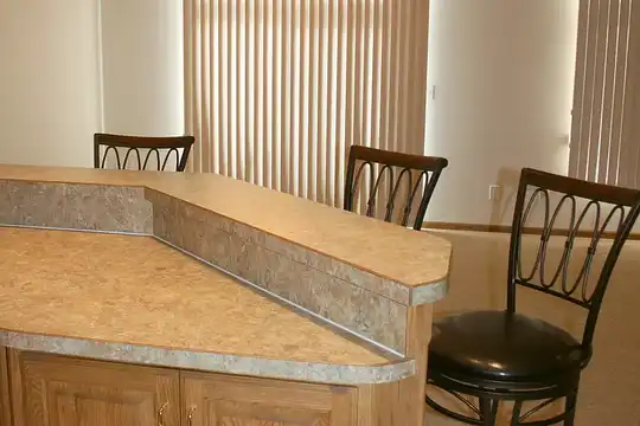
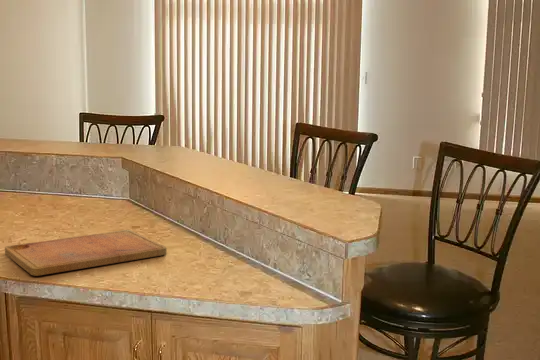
+ cutting board [4,229,168,277]
